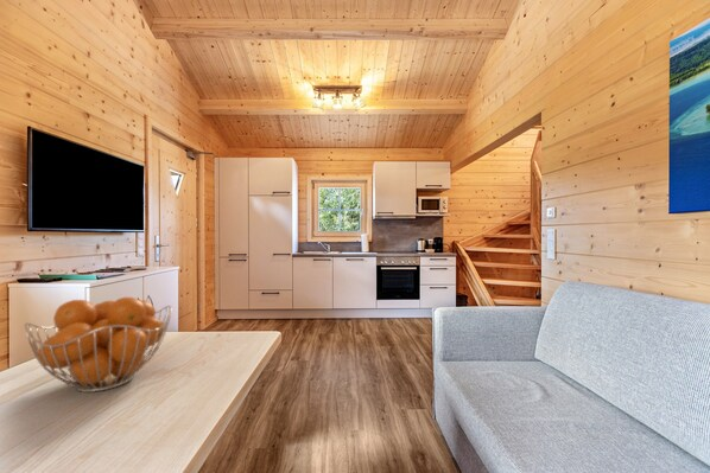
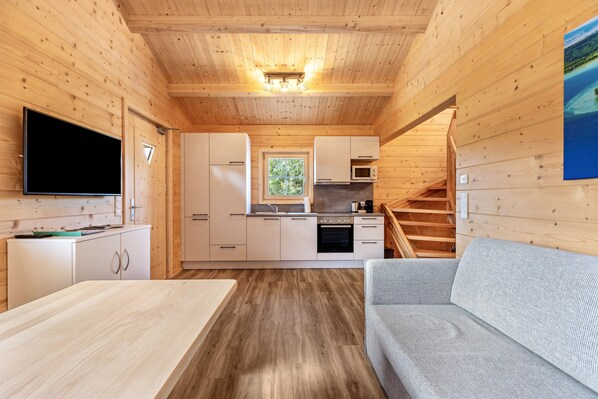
- fruit basket [24,296,173,394]
